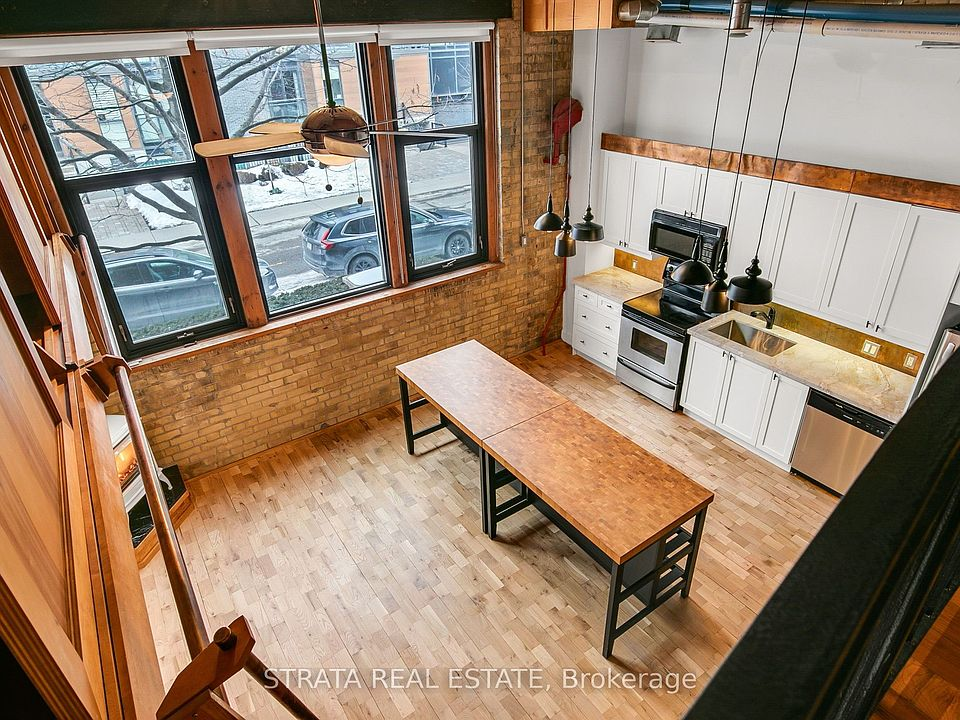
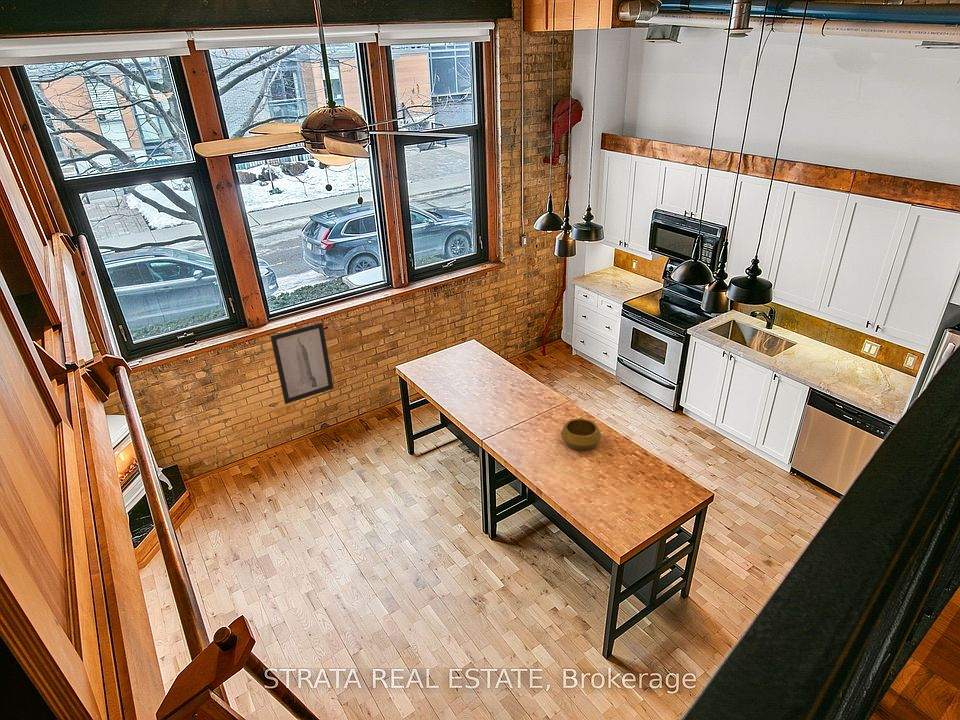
+ decorative bowl [560,418,602,452]
+ wall art [269,321,335,405]
